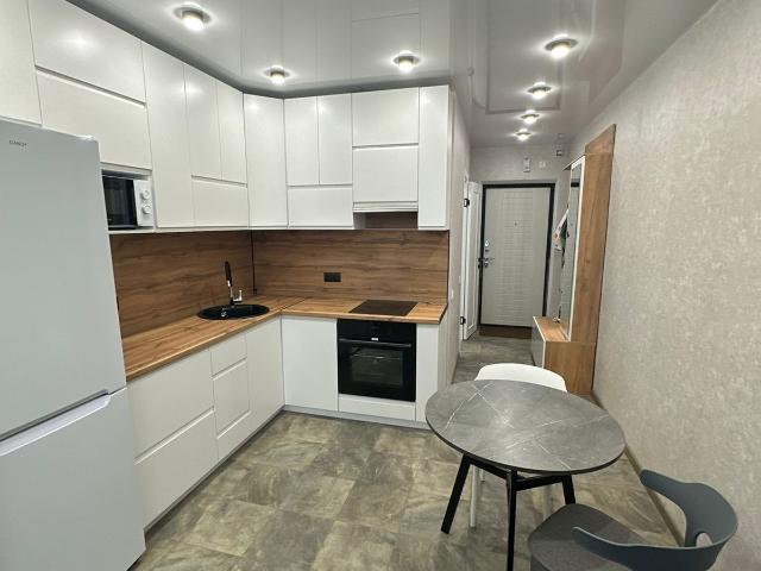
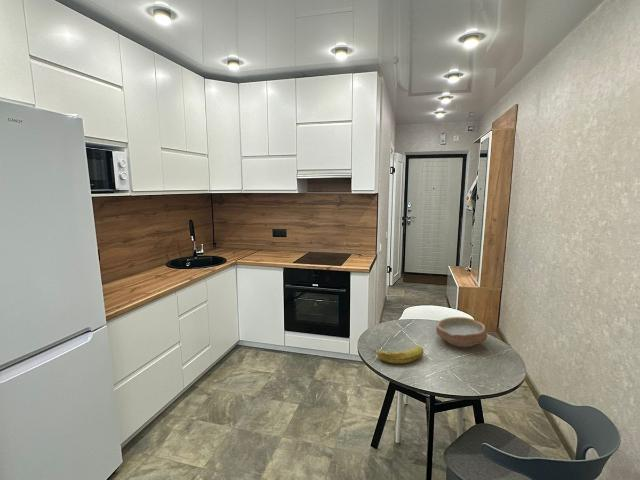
+ banana [373,345,424,365]
+ bowl [435,316,488,348]
